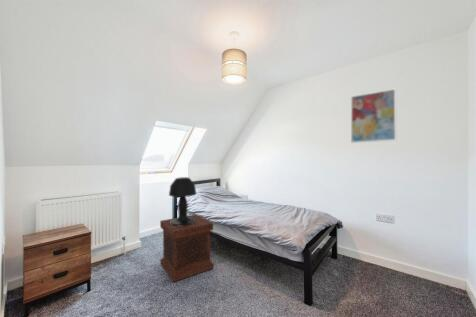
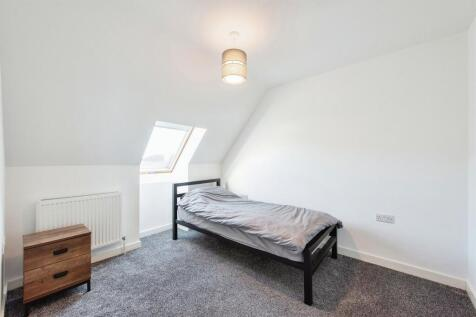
- wall art [350,87,397,144]
- table lamp [168,176,197,226]
- side table [159,214,214,283]
